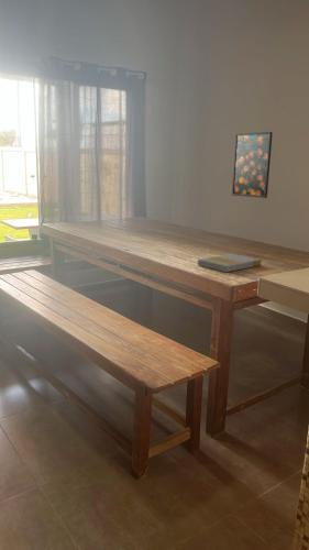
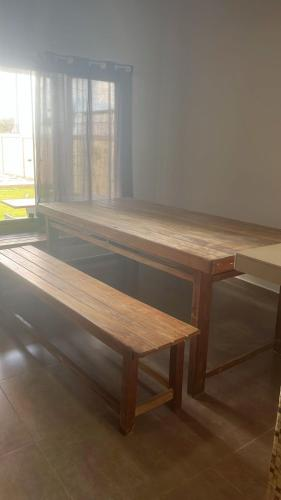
- book [197,253,263,273]
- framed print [231,131,274,199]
